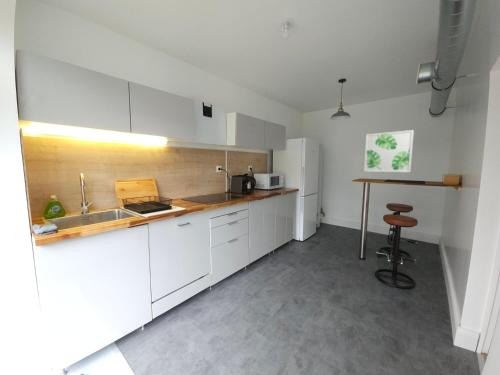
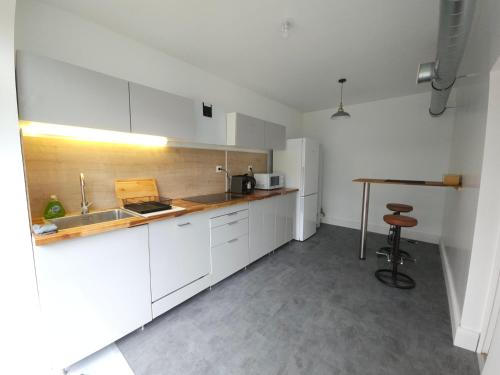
- wall art [363,129,415,173]
